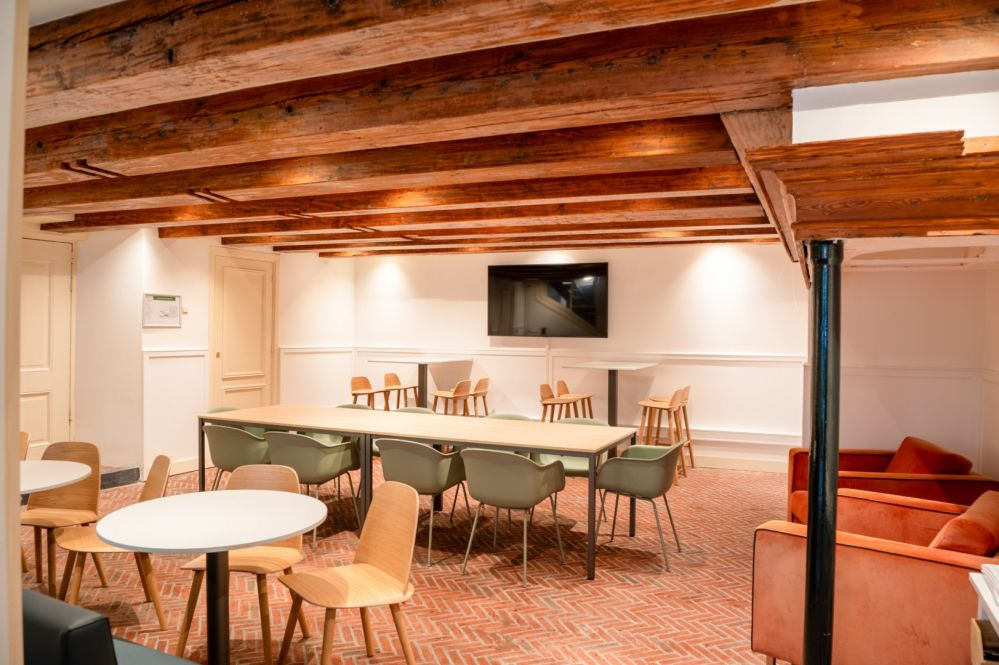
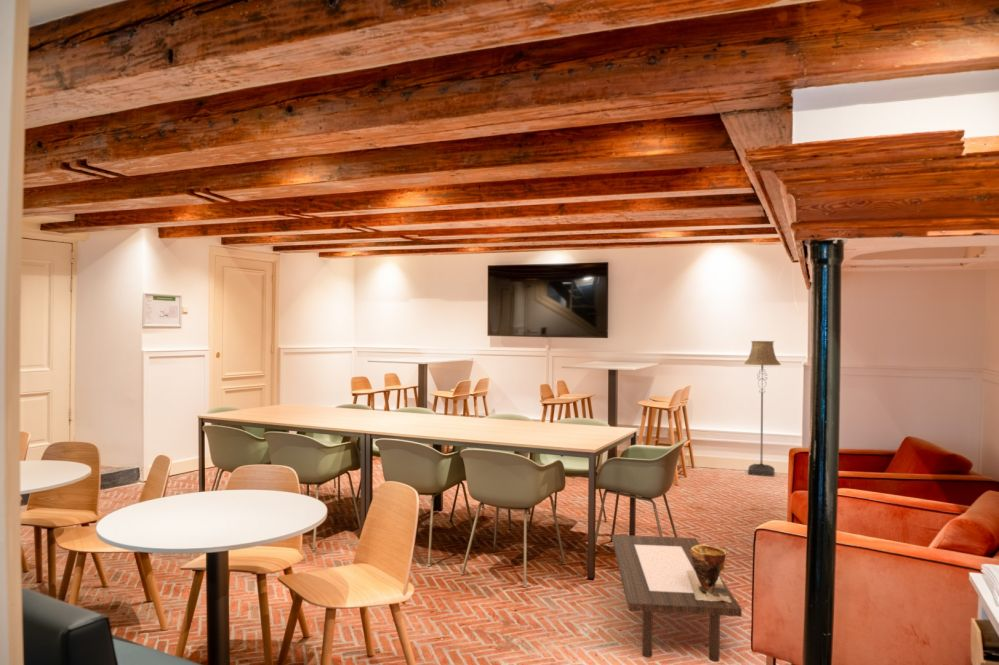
+ clay pot [687,544,731,602]
+ coffee table [611,534,743,663]
+ floor lamp [743,340,782,478]
